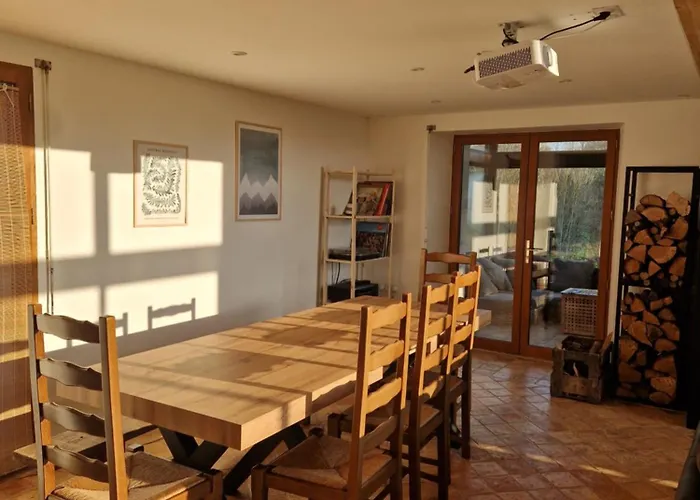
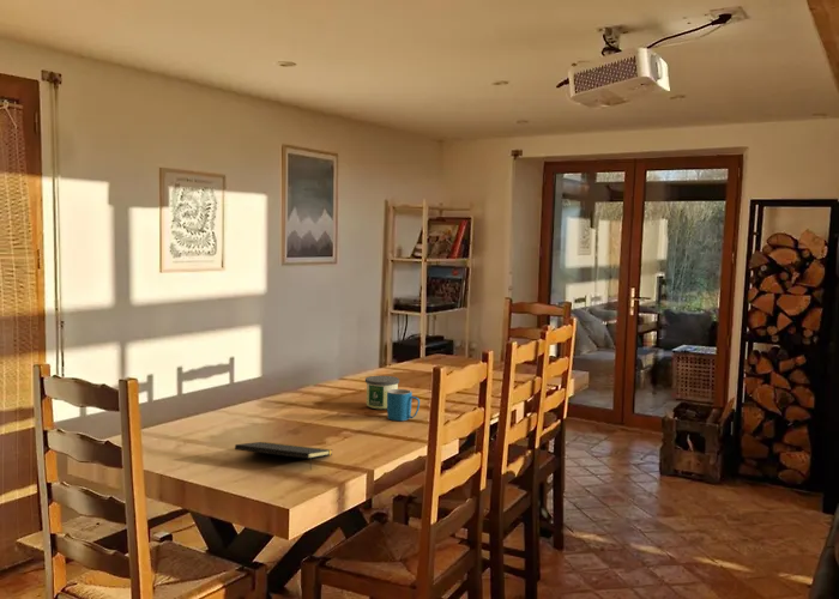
+ candle [364,375,400,410]
+ notepad [234,441,333,471]
+ mug [386,388,421,422]
